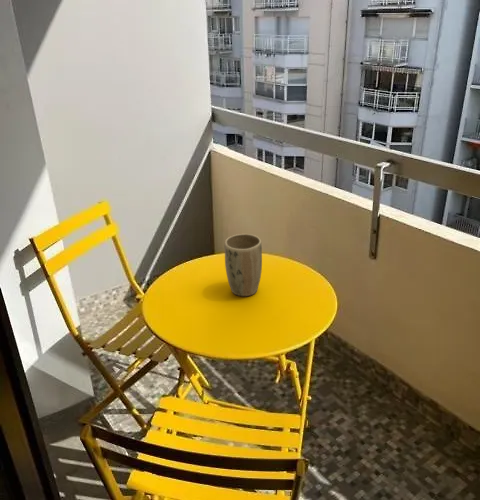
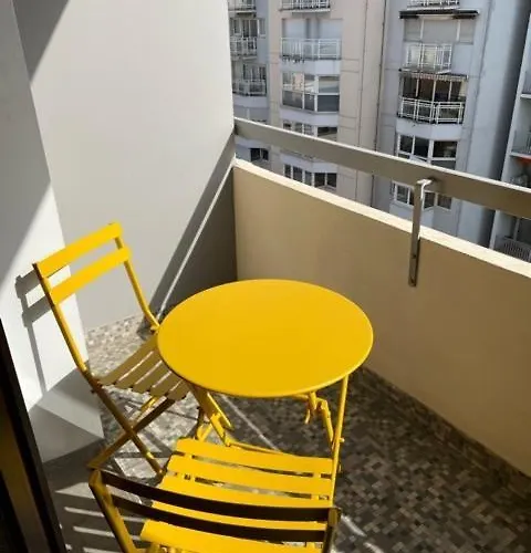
- plant pot [224,233,263,297]
